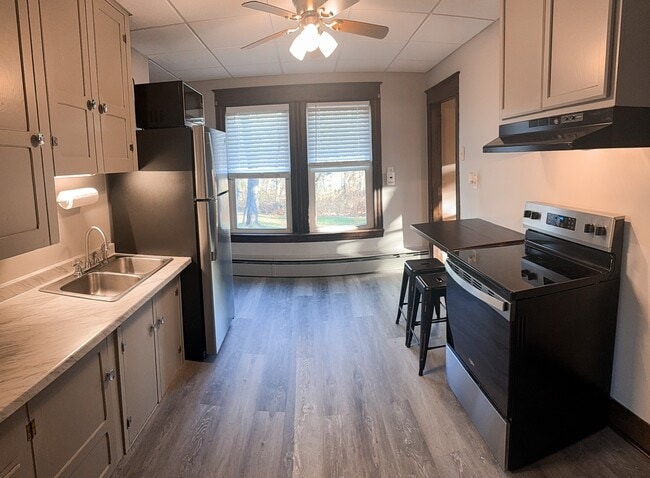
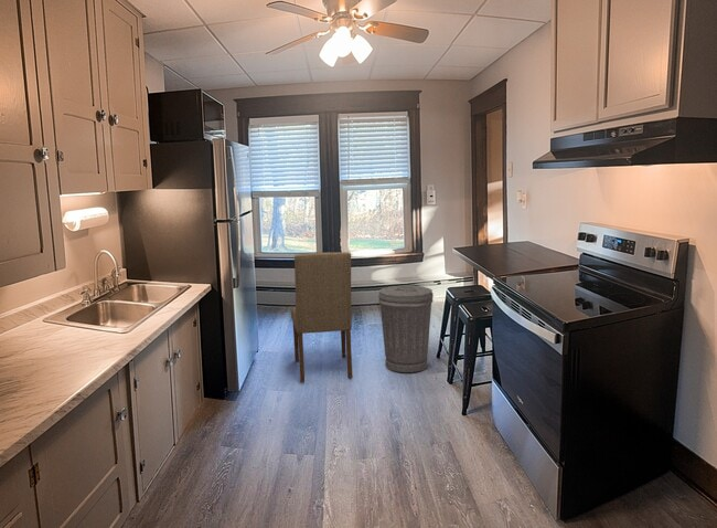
+ dining chair [290,251,354,383]
+ trash can [377,285,435,373]
